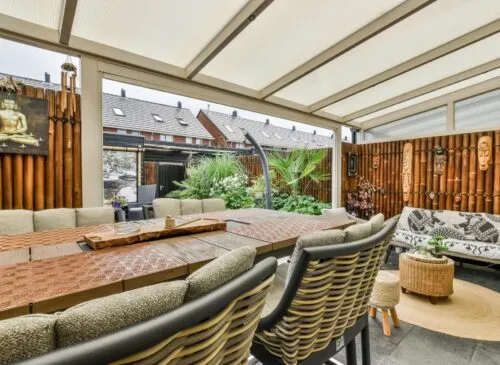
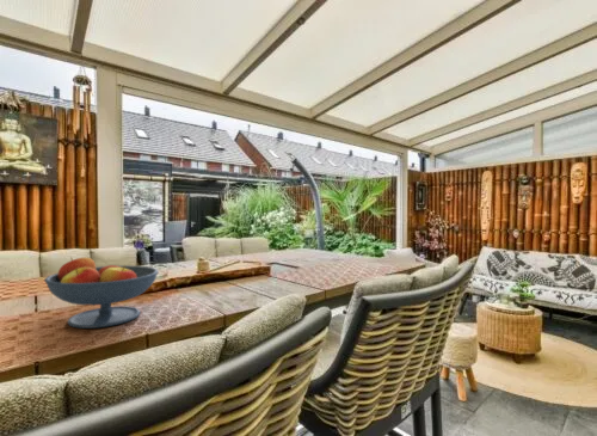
+ fruit bowl [43,256,160,330]
